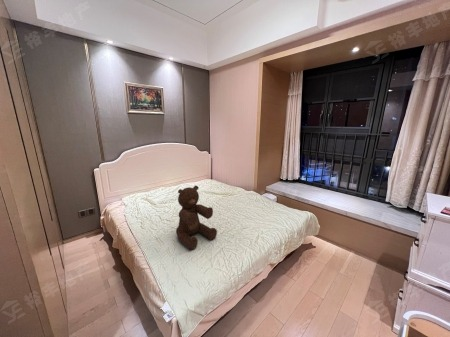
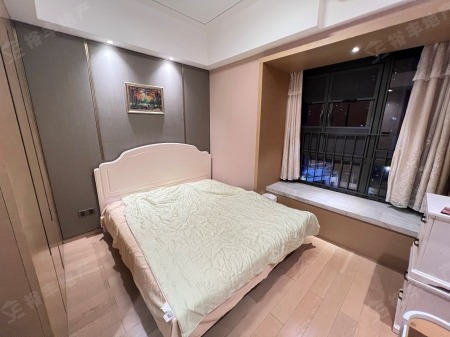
- teddy bear [175,184,218,251]
